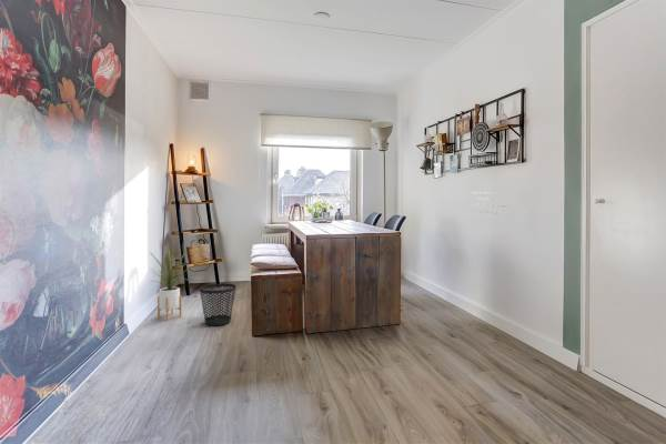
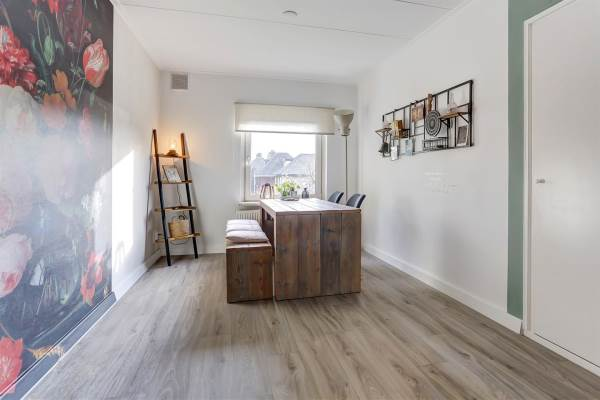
- wastebasket [199,283,238,326]
- house plant [149,243,190,321]
